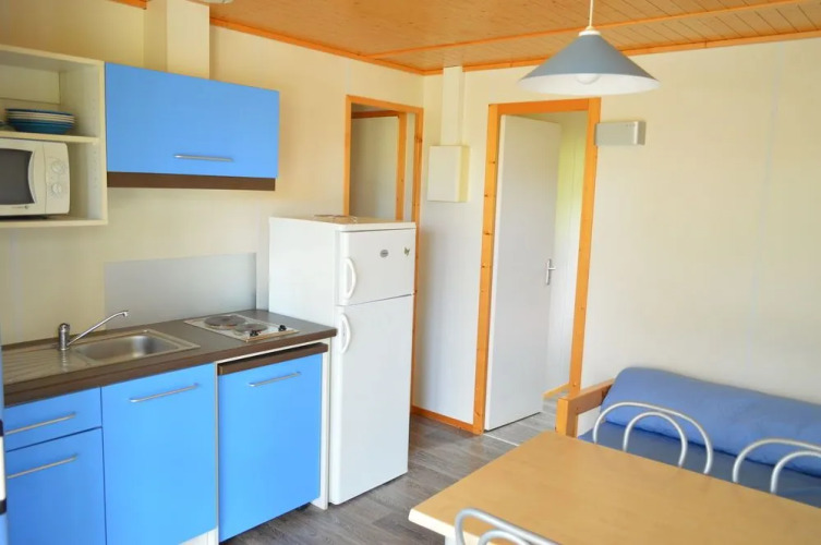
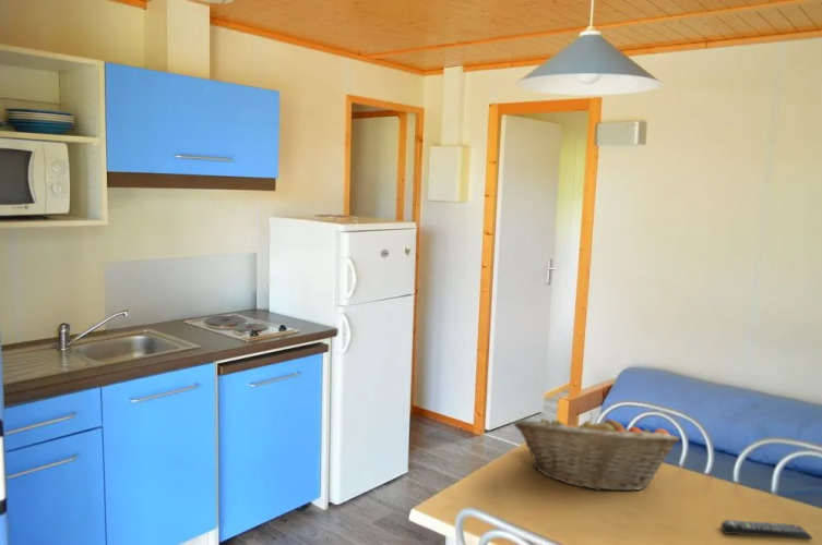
+ fruit basket [513,411,680,492]
+ remote control [720,519,813,541]
